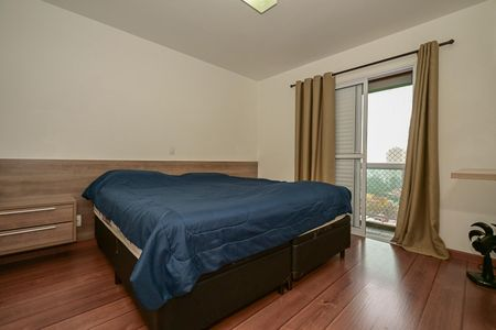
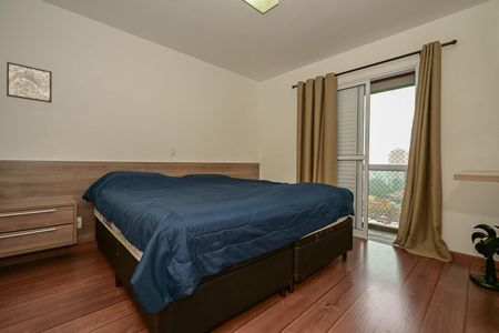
+ wall art [6,61,53,104]
